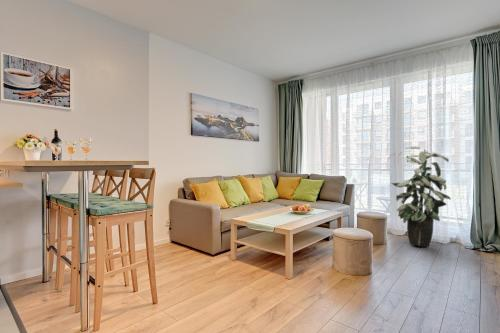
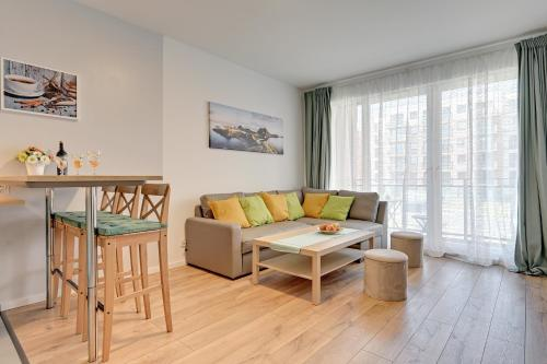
- indoor plant [390,145,452,248]
